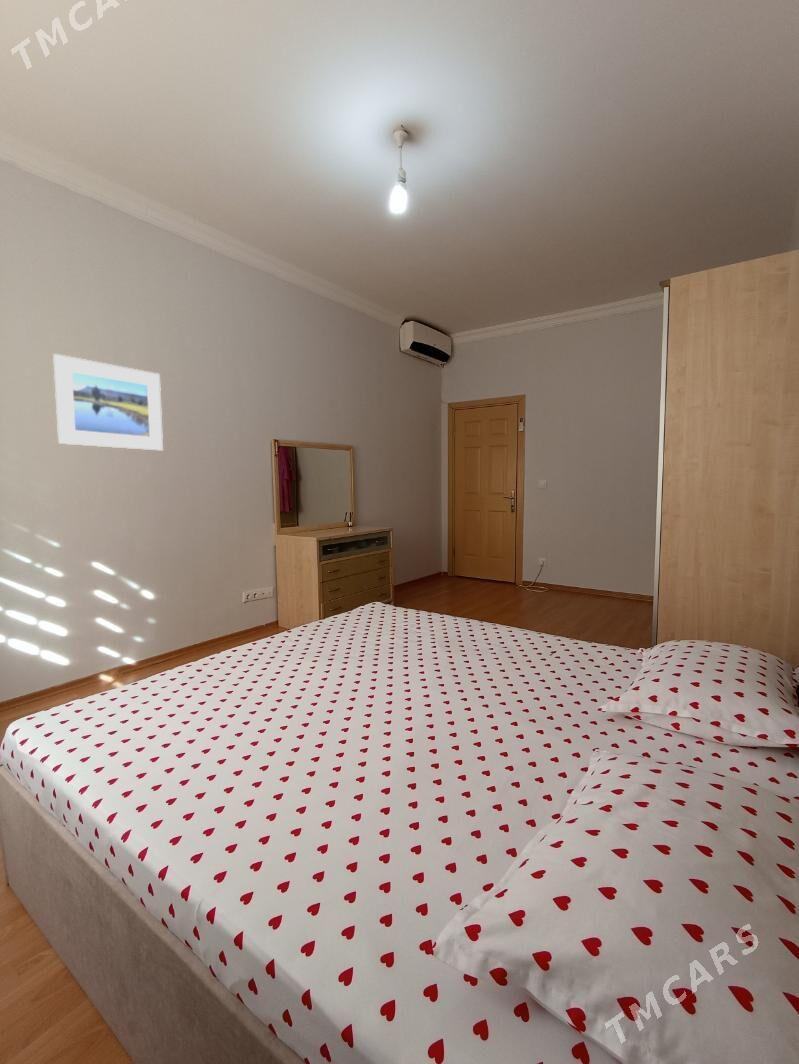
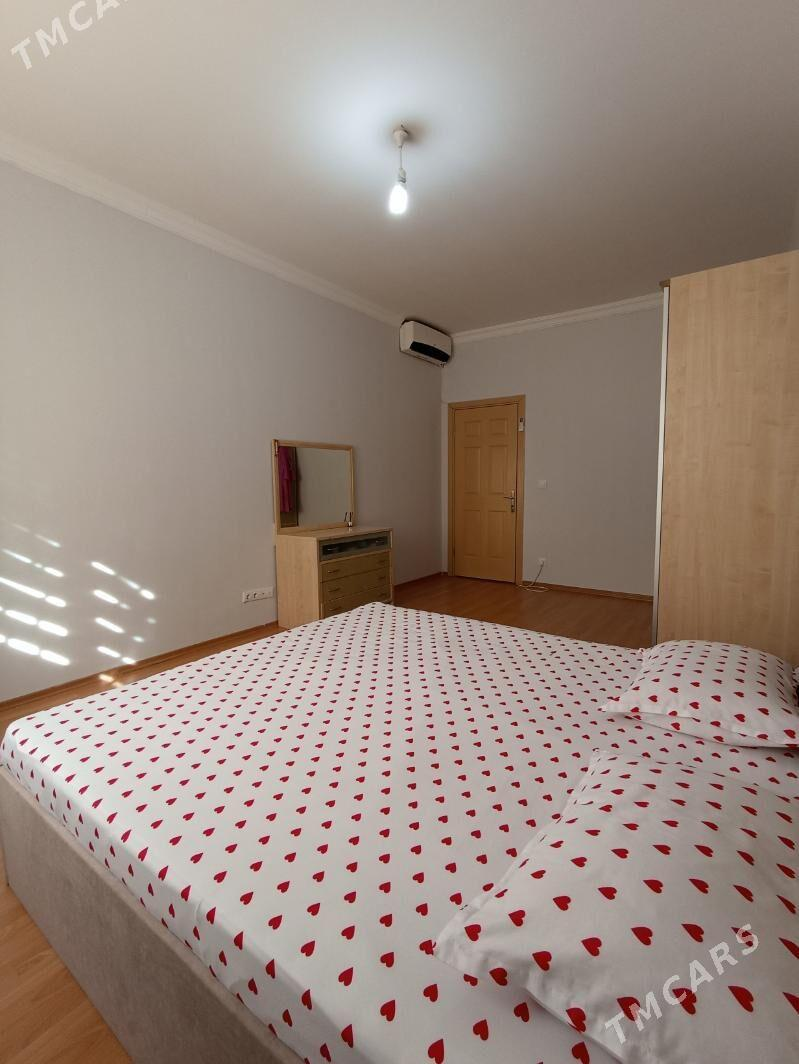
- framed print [52,353,164,452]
